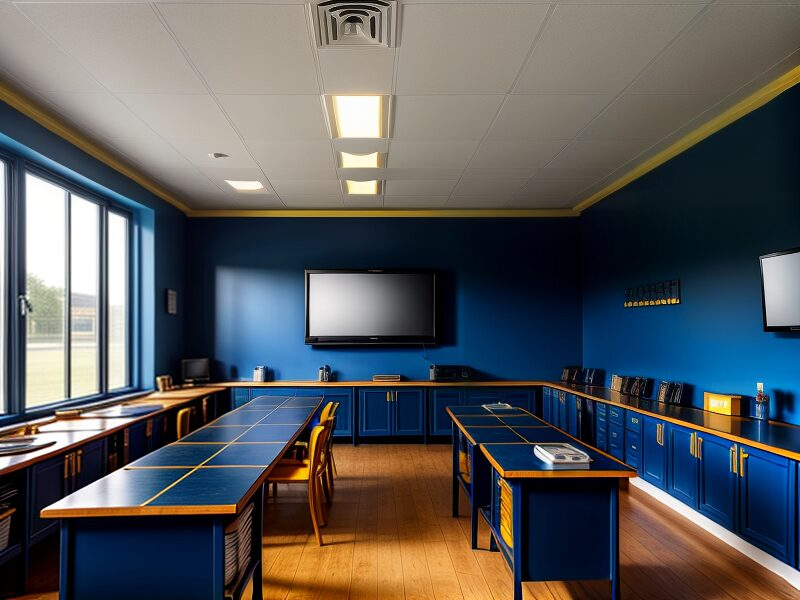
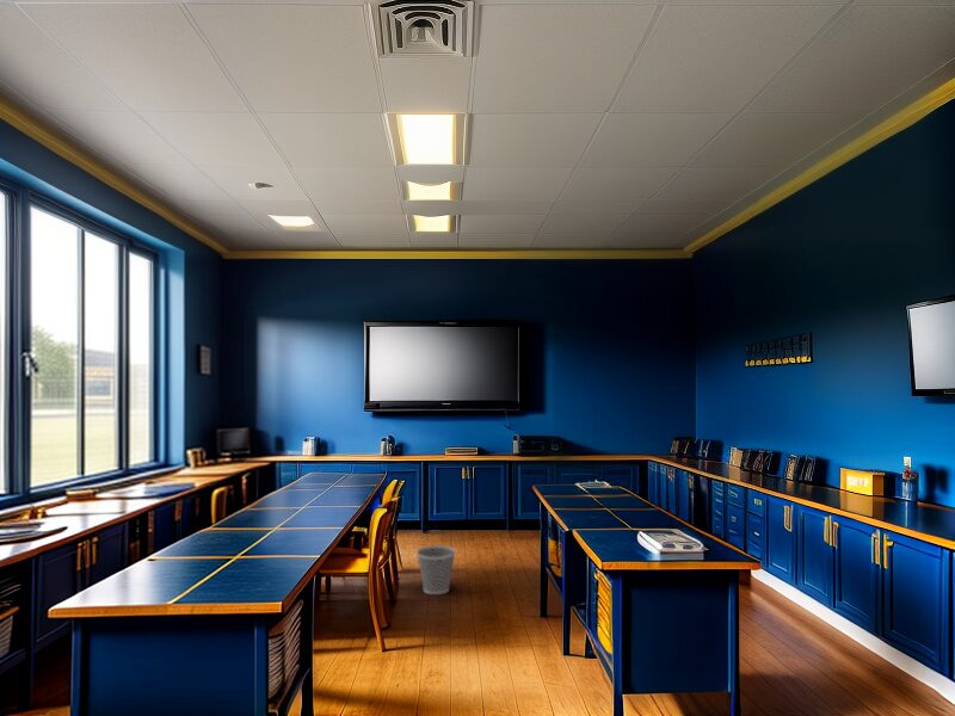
+ wastebasket [415,544,457,595]
